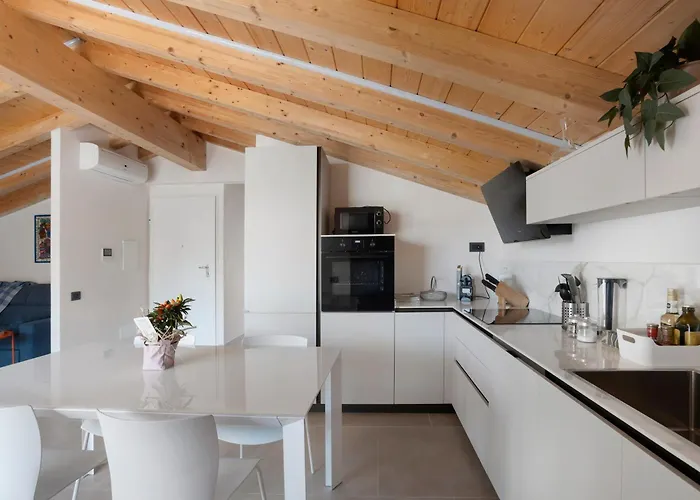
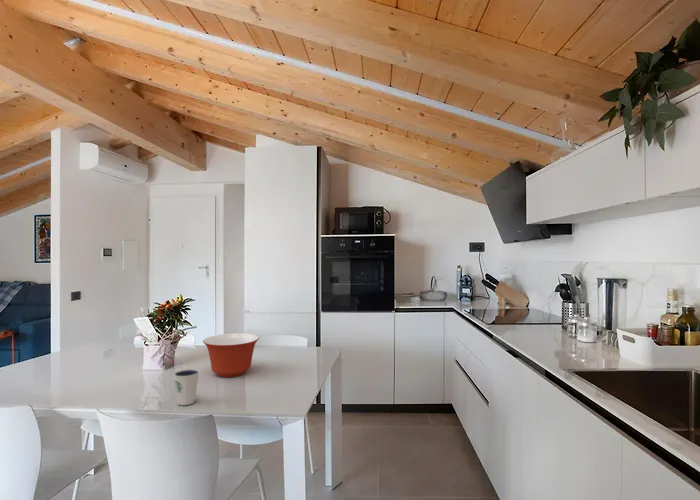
+ dixie cup [173,368,200,406]
+ mixing bowl [202,332,260,378]
